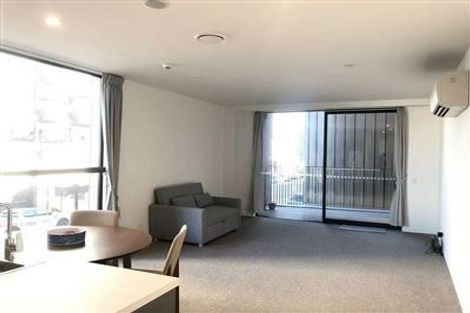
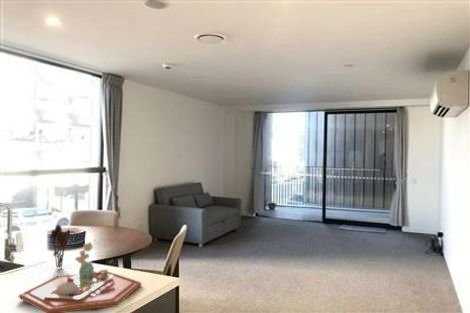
+ food tray [18,235,143,313]
+ utensil holder [50,224,71,269]
